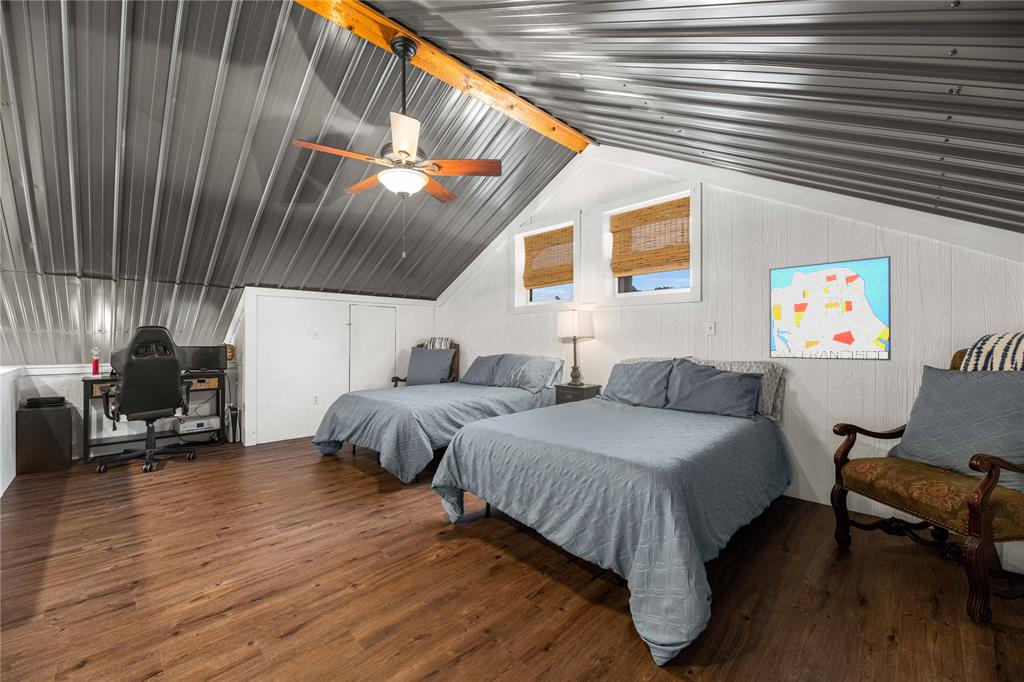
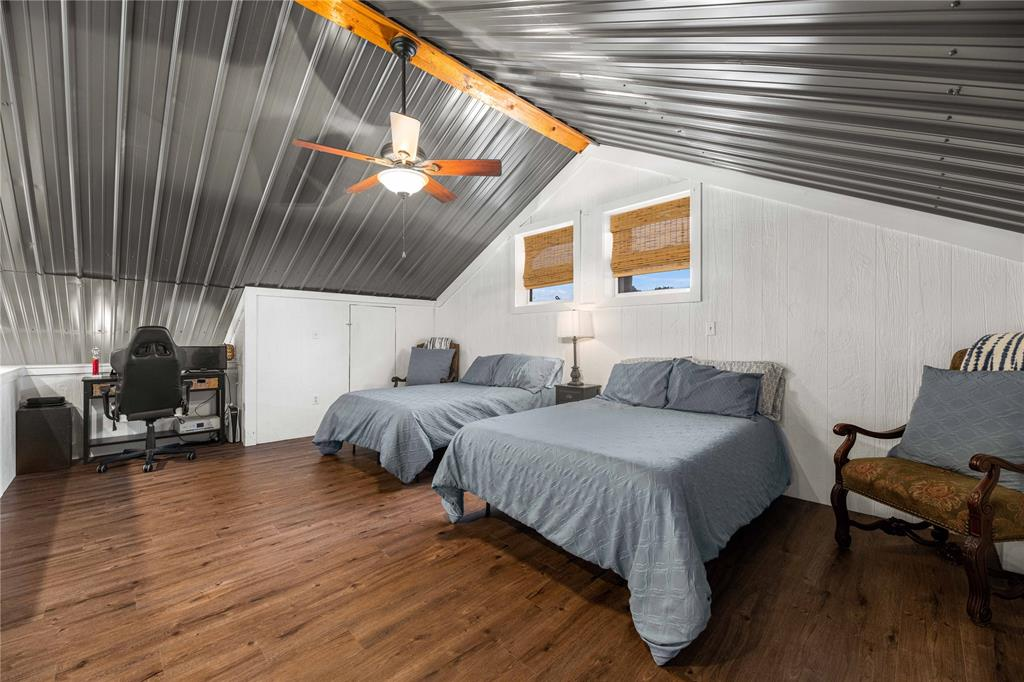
- wall art [768,255,892,362]
